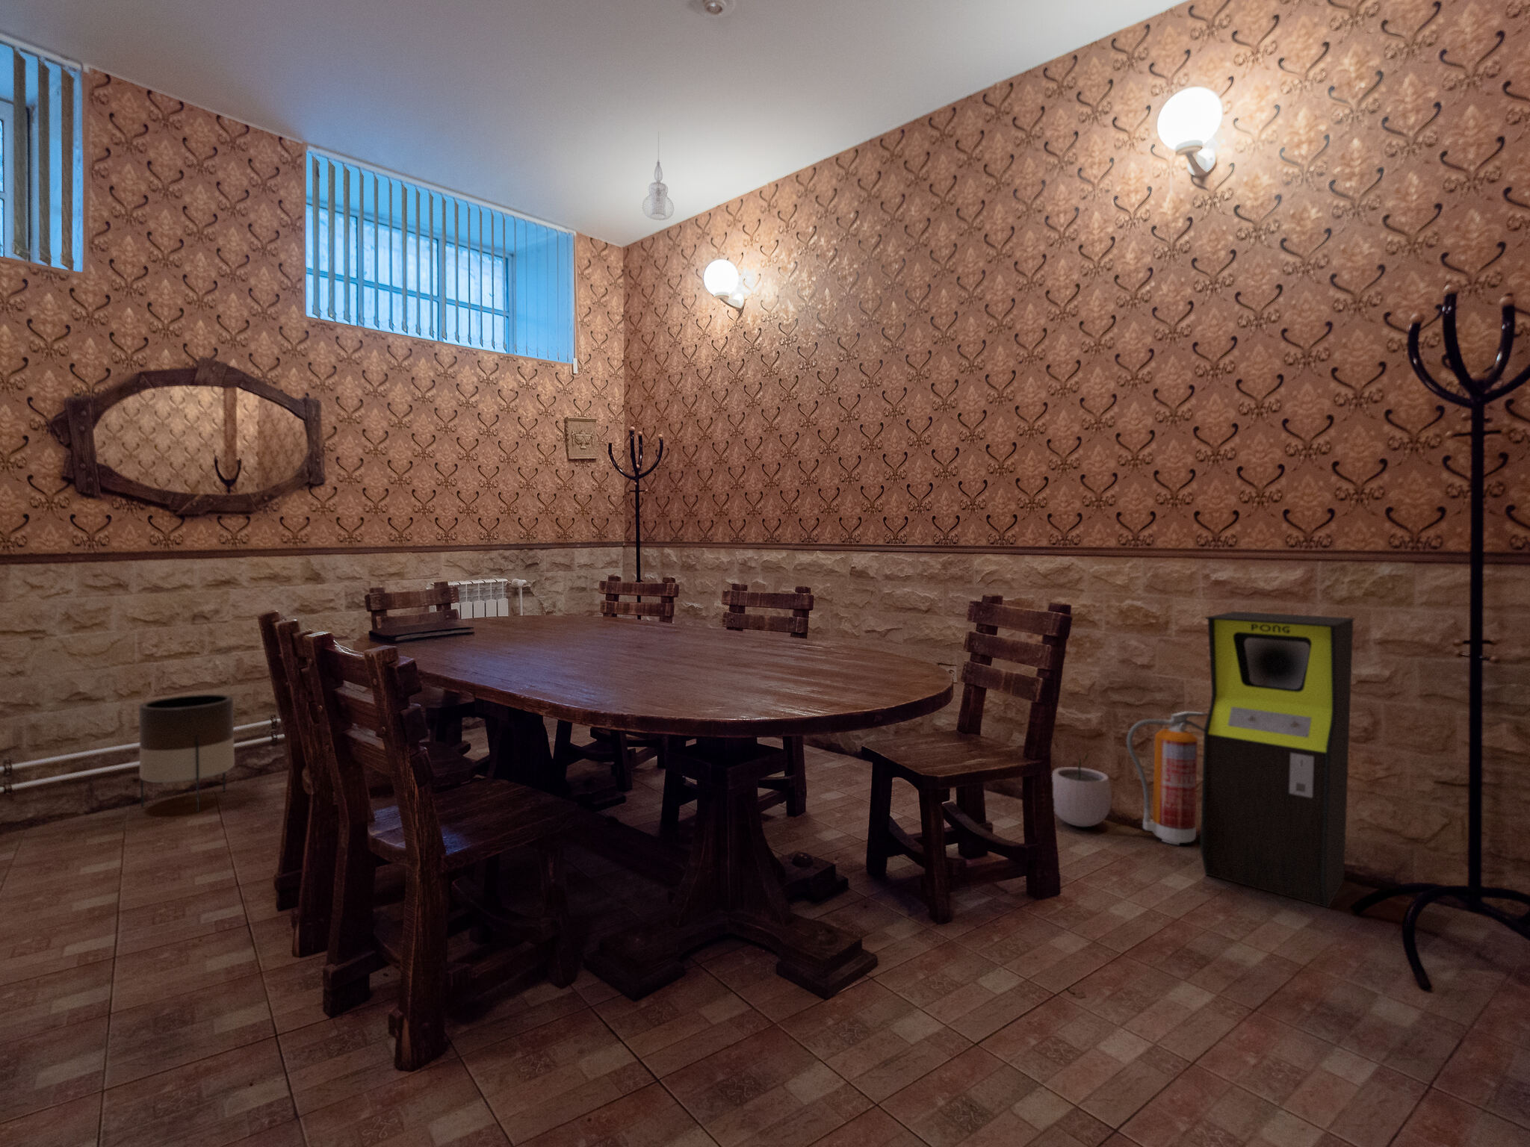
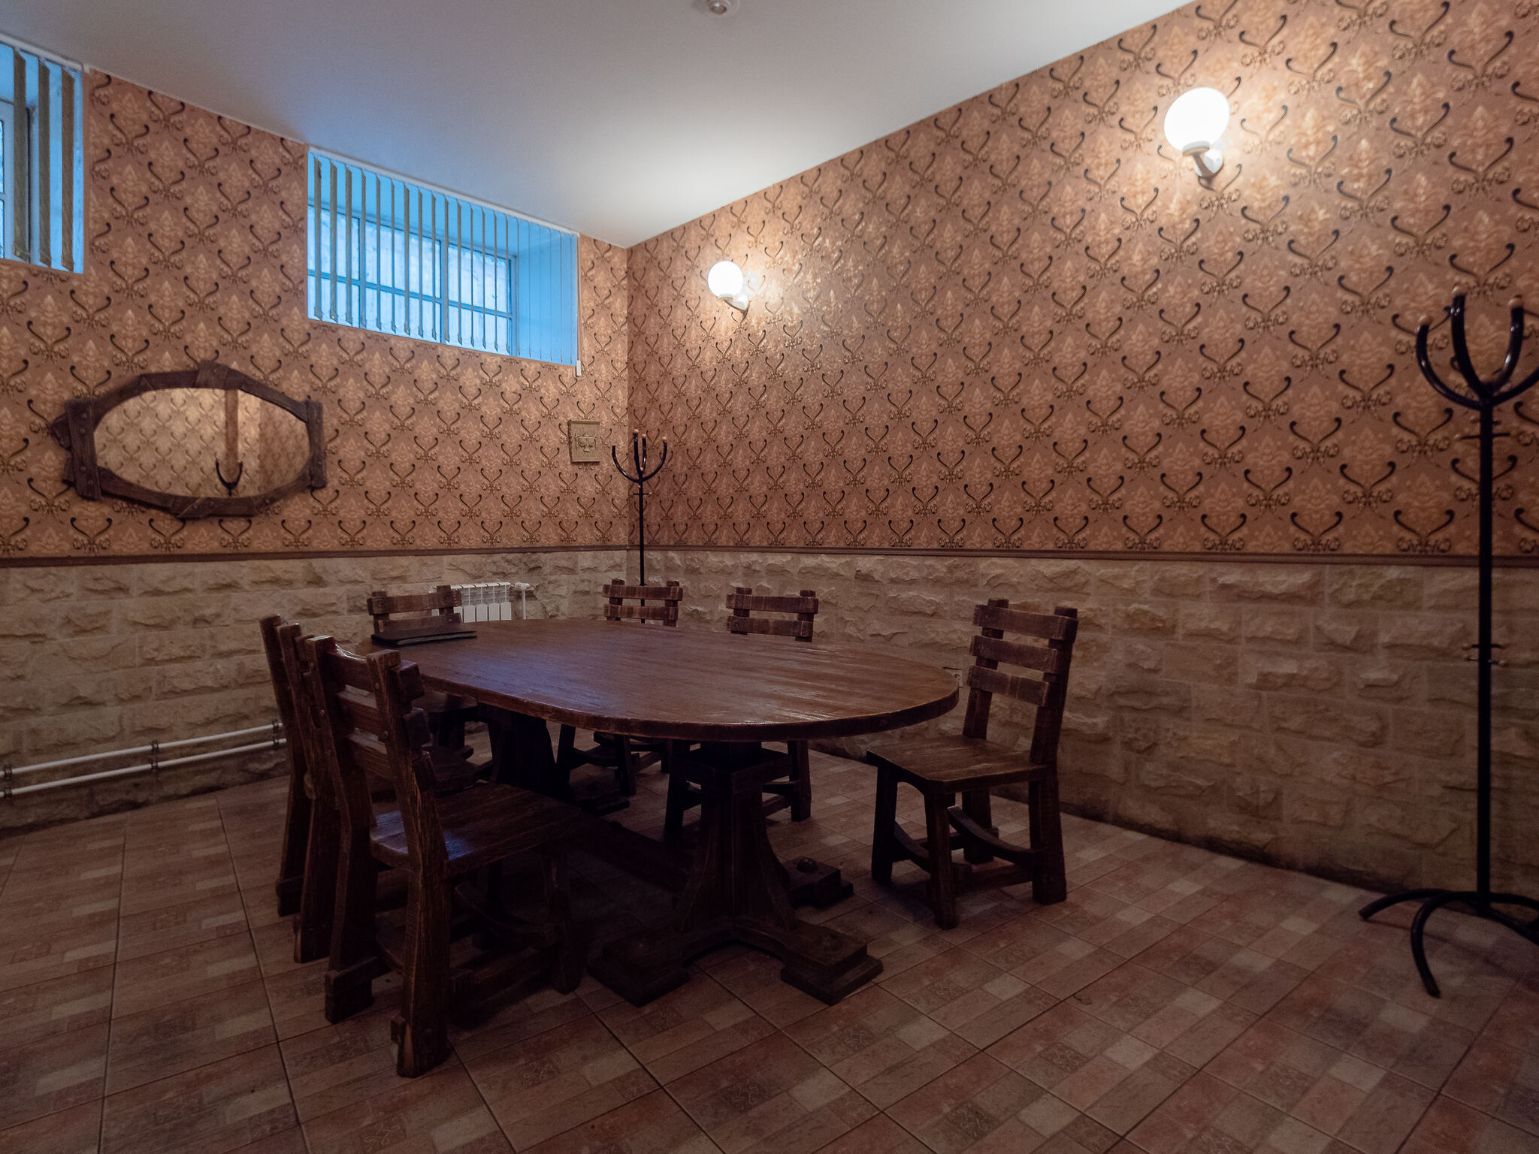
- pendant lamp [642,131,675,220]
- fire extinguisher [1126,710,1207,846]
- plant pot [1052,752,1112,828]
- planter [139,694,235,813]
- storage cabinet [1199,611,1355,908]
